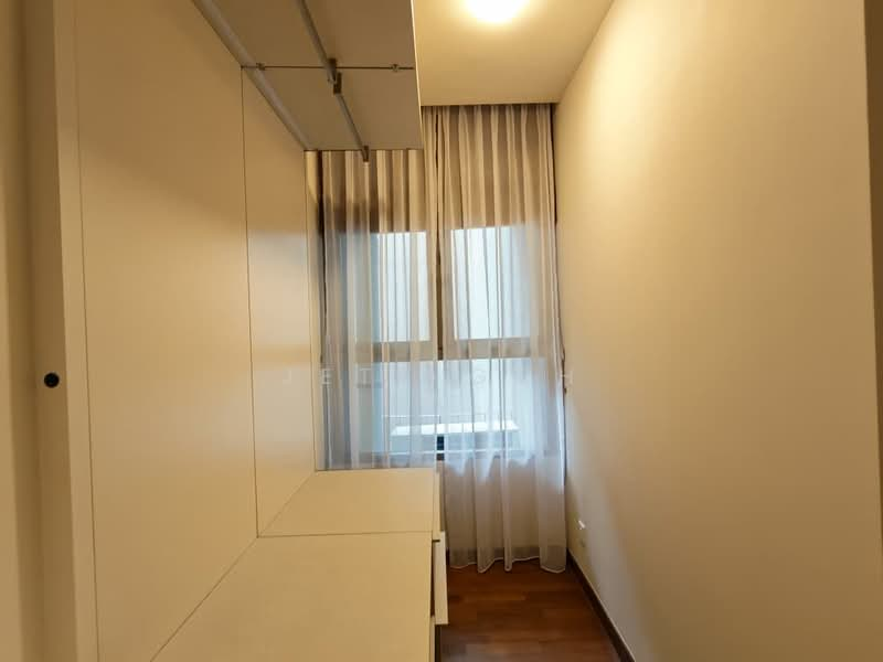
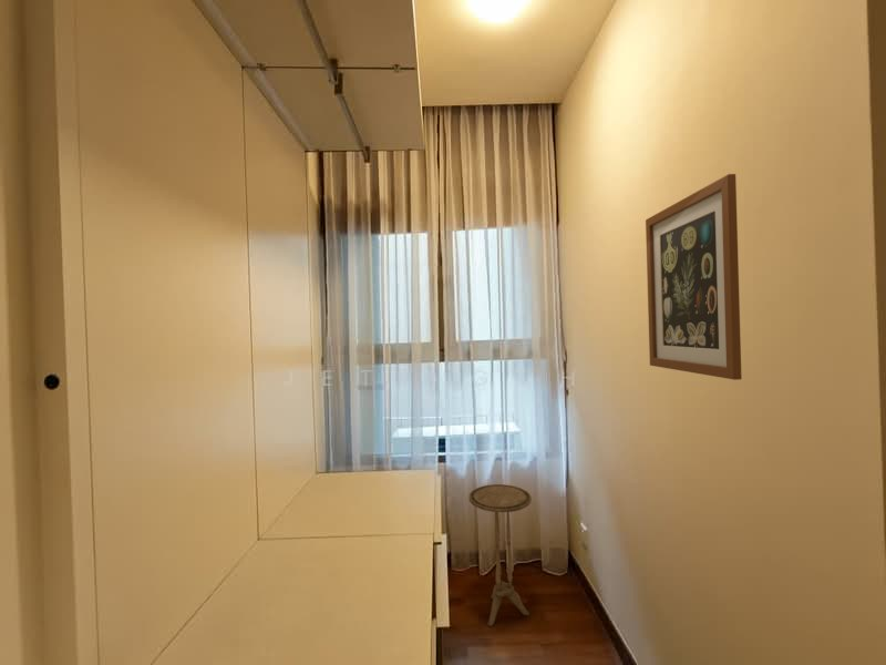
+ wall art [645,173,743,381]
+ side table [467,483,533,628]
